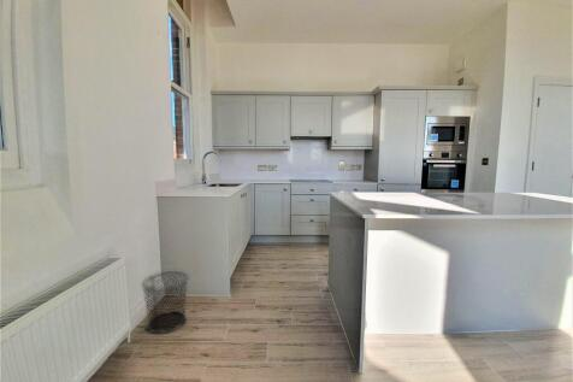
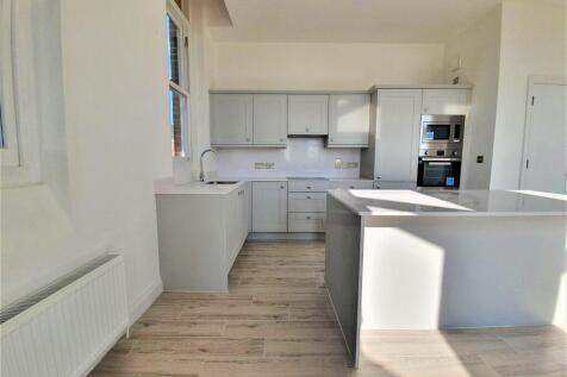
- waste bin [140,270,190,335]
